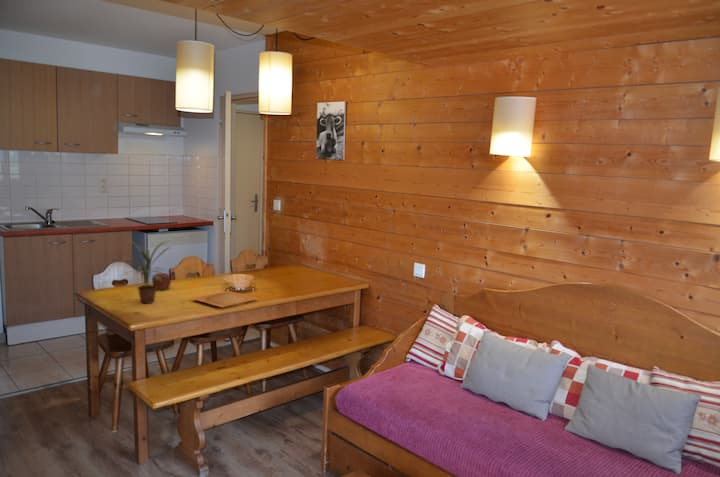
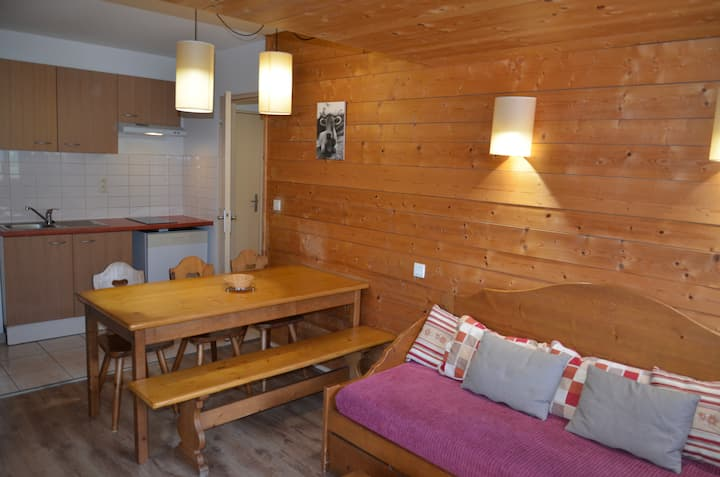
- apple [151,272,172,291]
- potted plant [123,238,172,304]
- plate [191,290,259,308]
